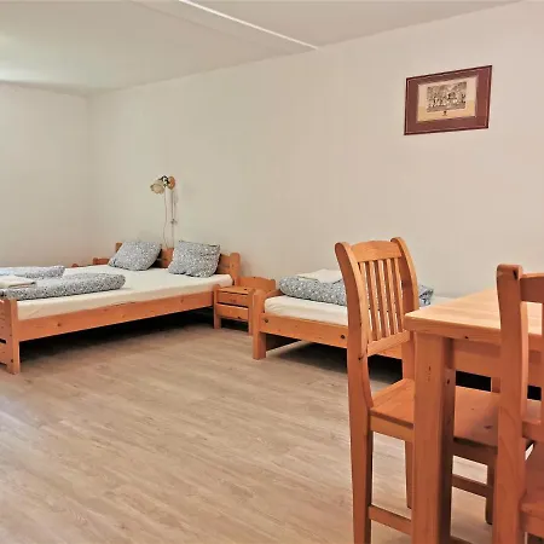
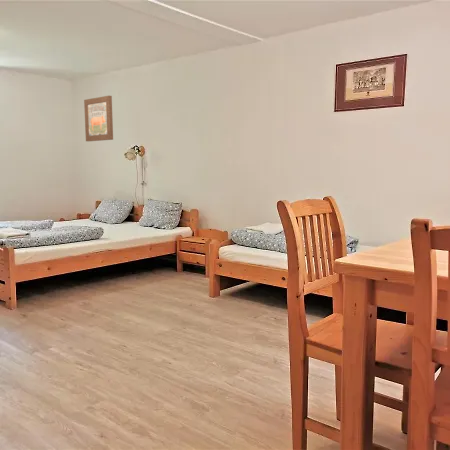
+ wall art [83,95,114,142]
